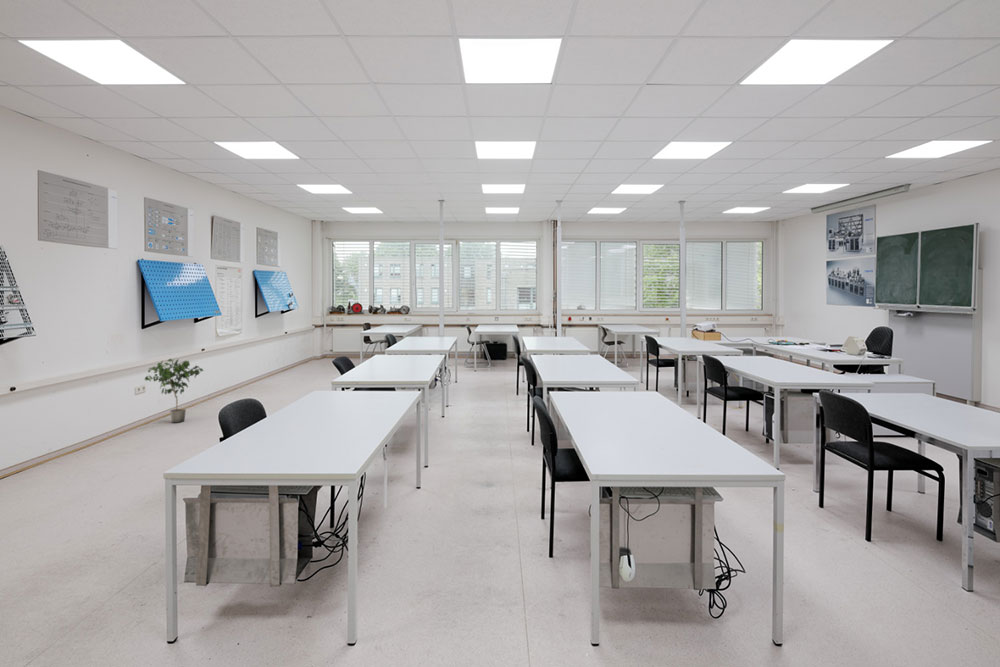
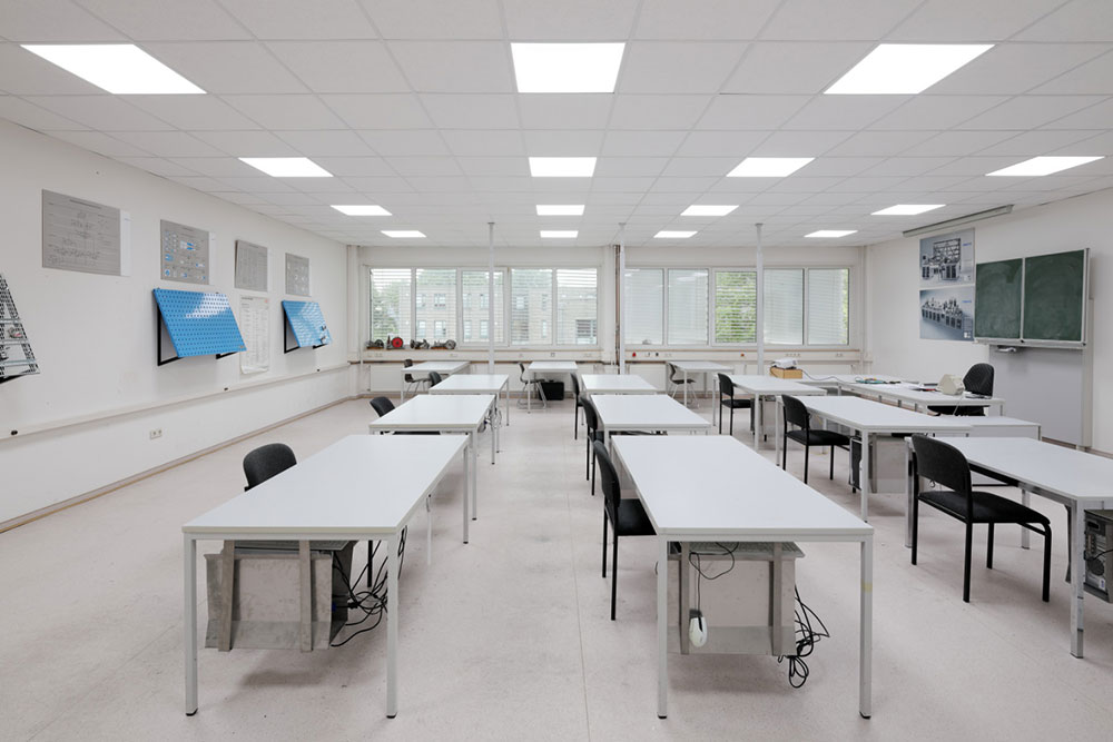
- potted plant [144,358,205,424]
